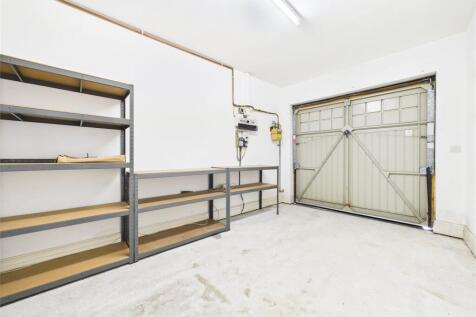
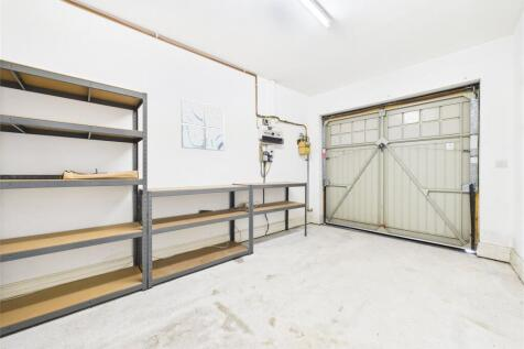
+ wall art [181,98,226,152]
